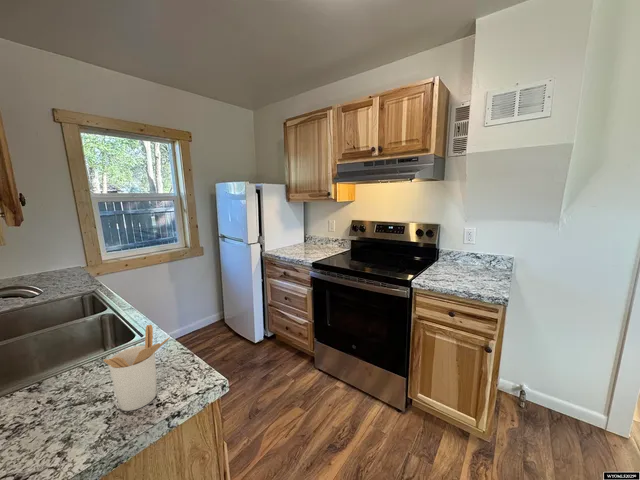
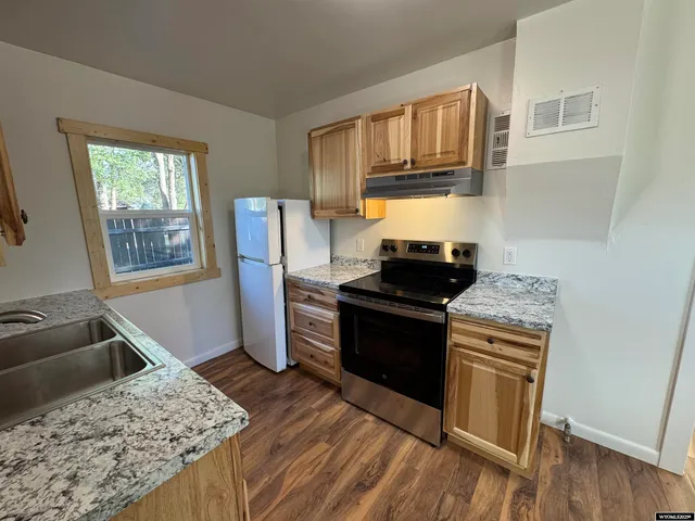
- utensil holder [103,324,171,412]
